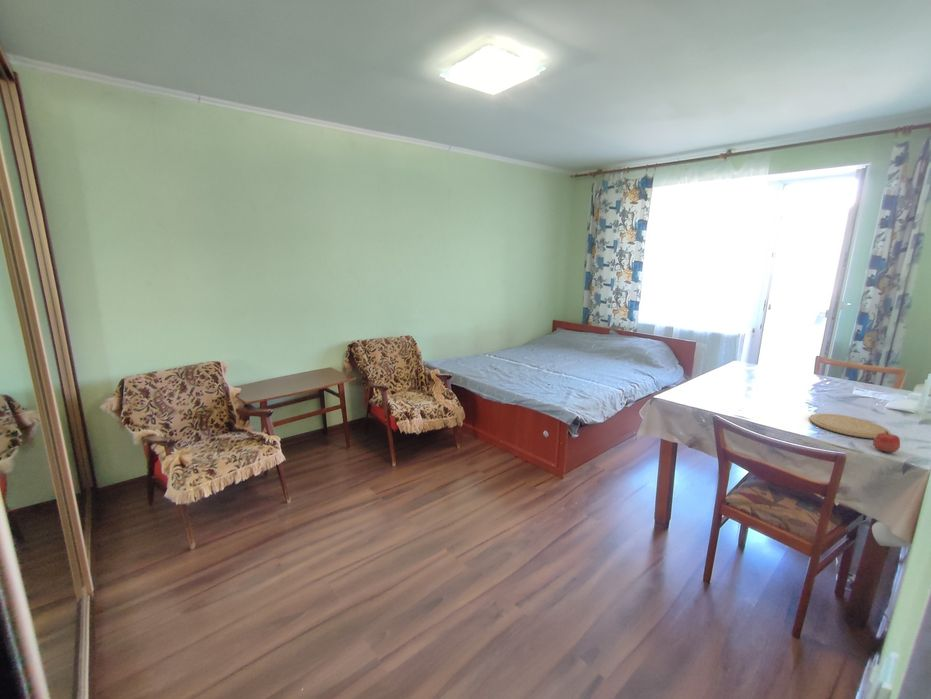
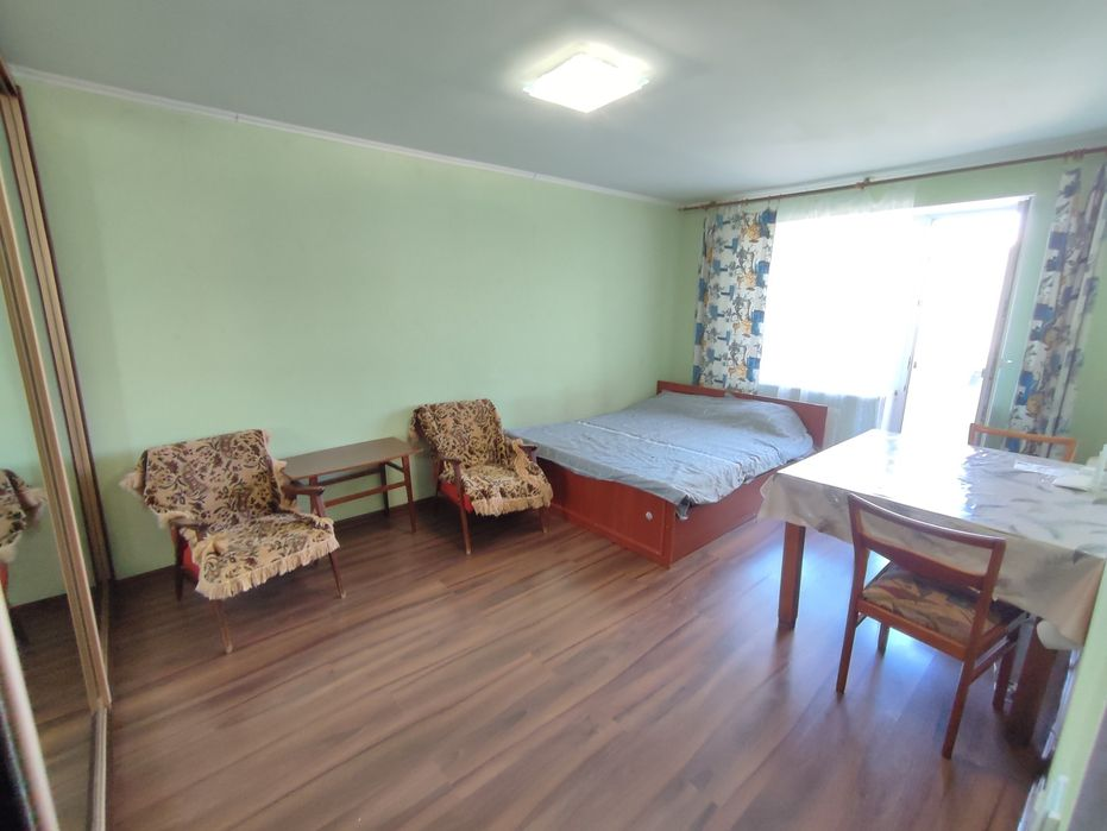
- plate [808,412,891,440]
- apple [872,431,901,453]
